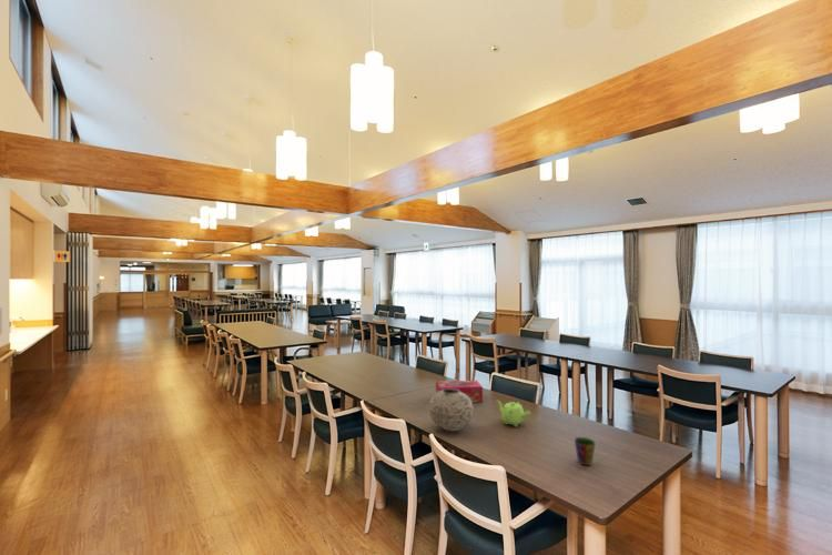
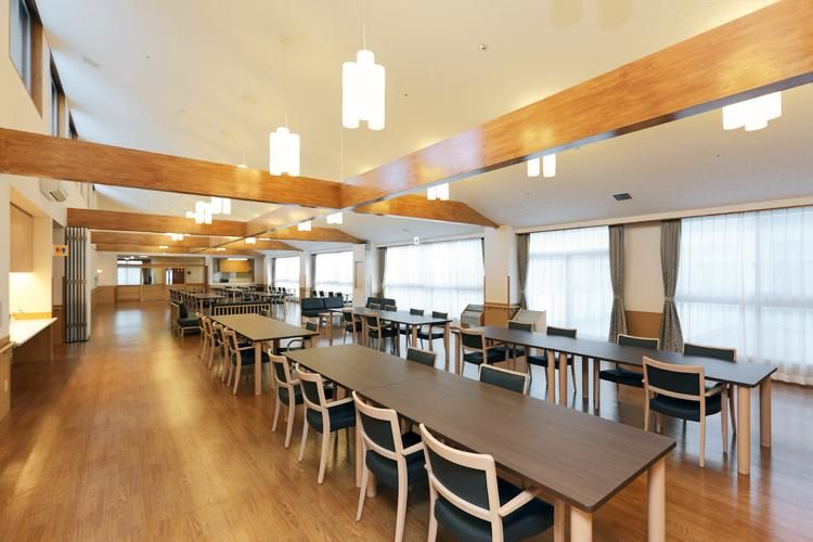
- tissue box [435,380,484,403]
- vase [427,389,475,432]
- teapot [496,400,531,428]
- cup [574,436,597,466]
